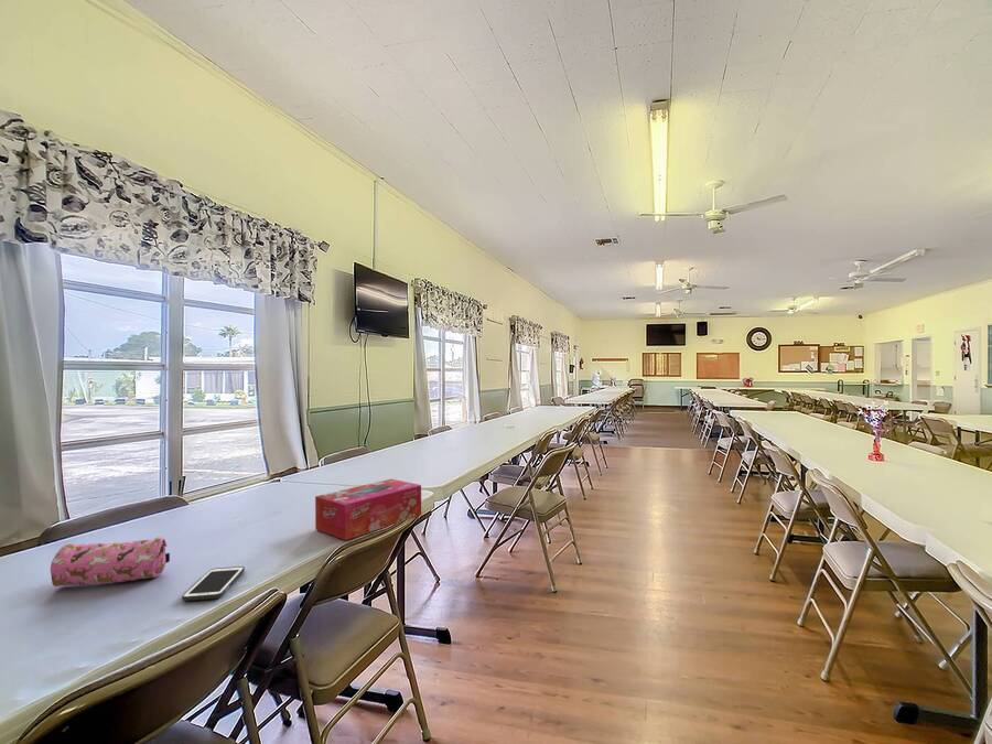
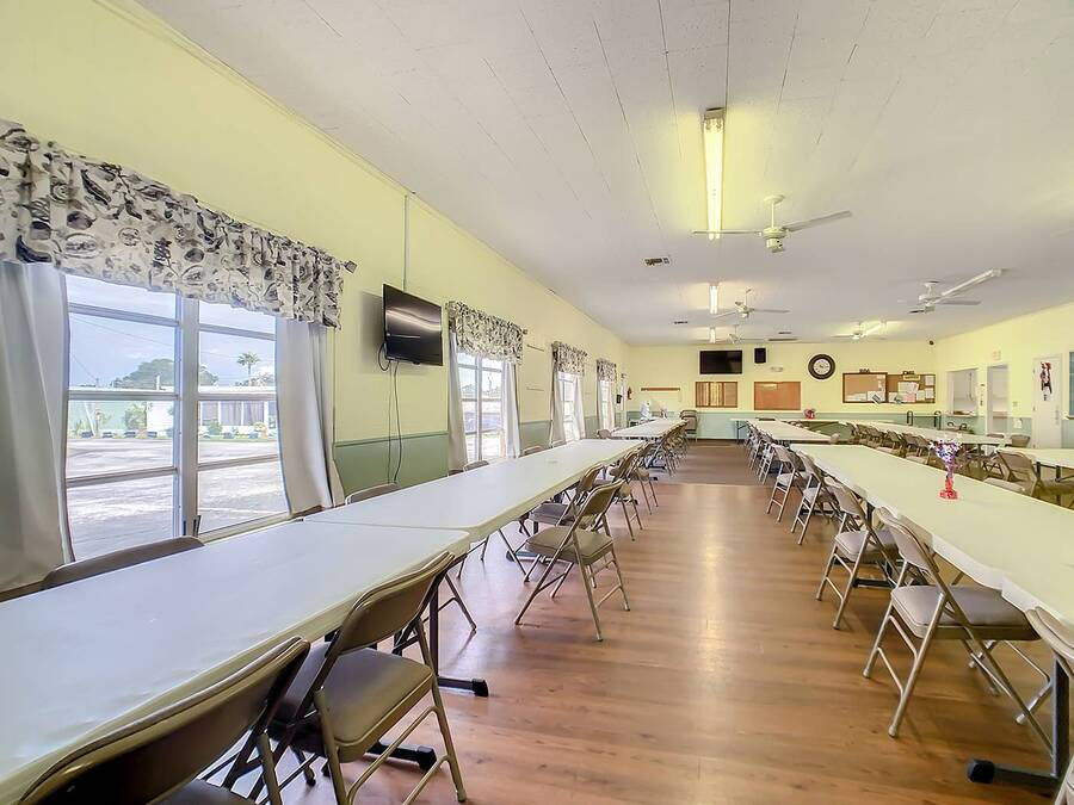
- tissue box [314,478,422,541]
- cell phone [181,565,246,602]
- pencil case [50,536,171,587]
